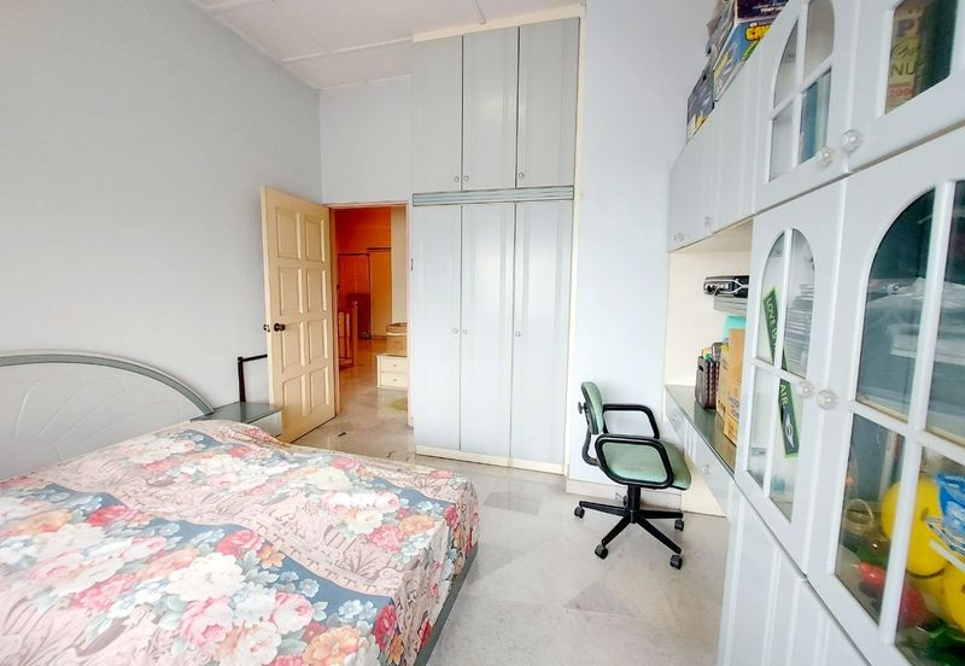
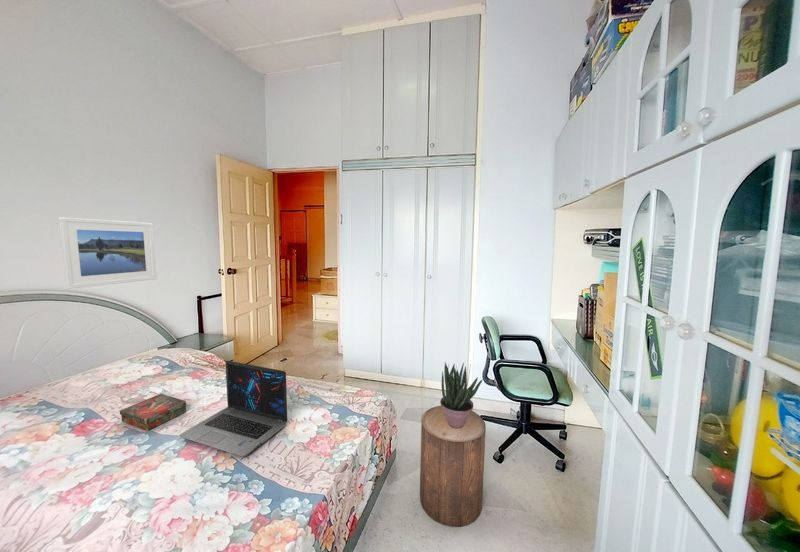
+ stool [419,405,487,528]
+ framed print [58,216,158,290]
+ book [119,393,187,432]
+ laptop [178,360,288,457]
+ potted plant [439,361,483,429]
